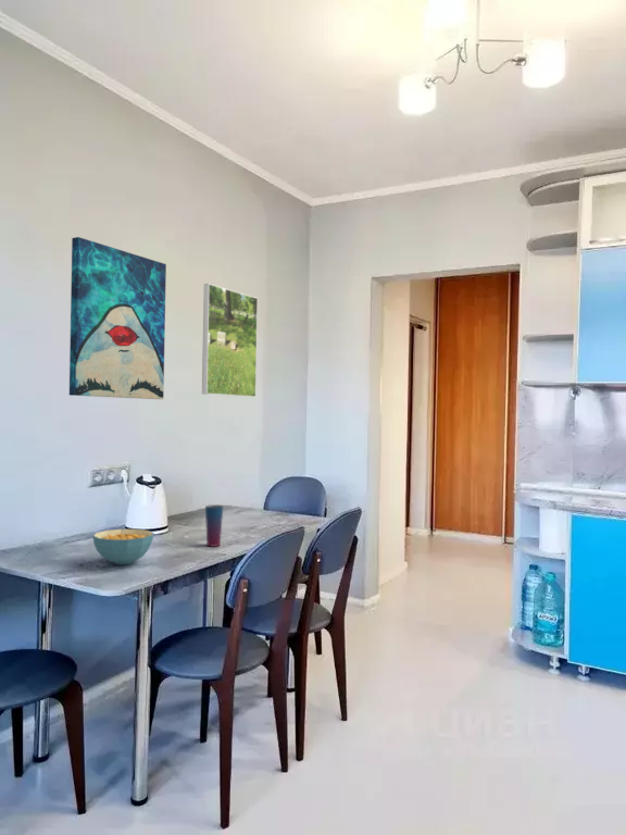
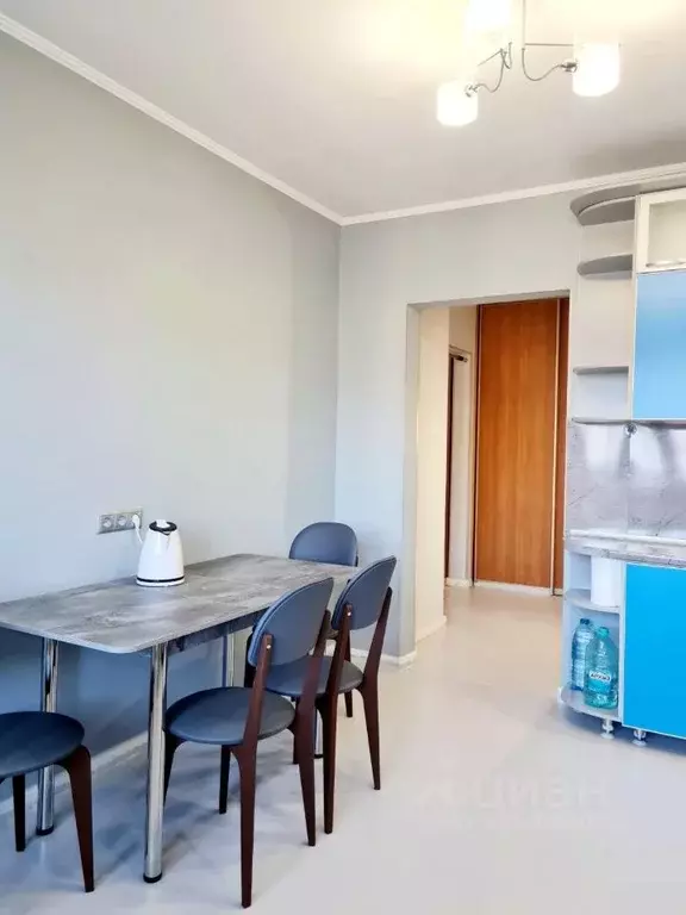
- wall art [68,236,167,400]
- cereal bowl [92,528,154,565]
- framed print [201,283,259,398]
- cup [204,503,224,548]
